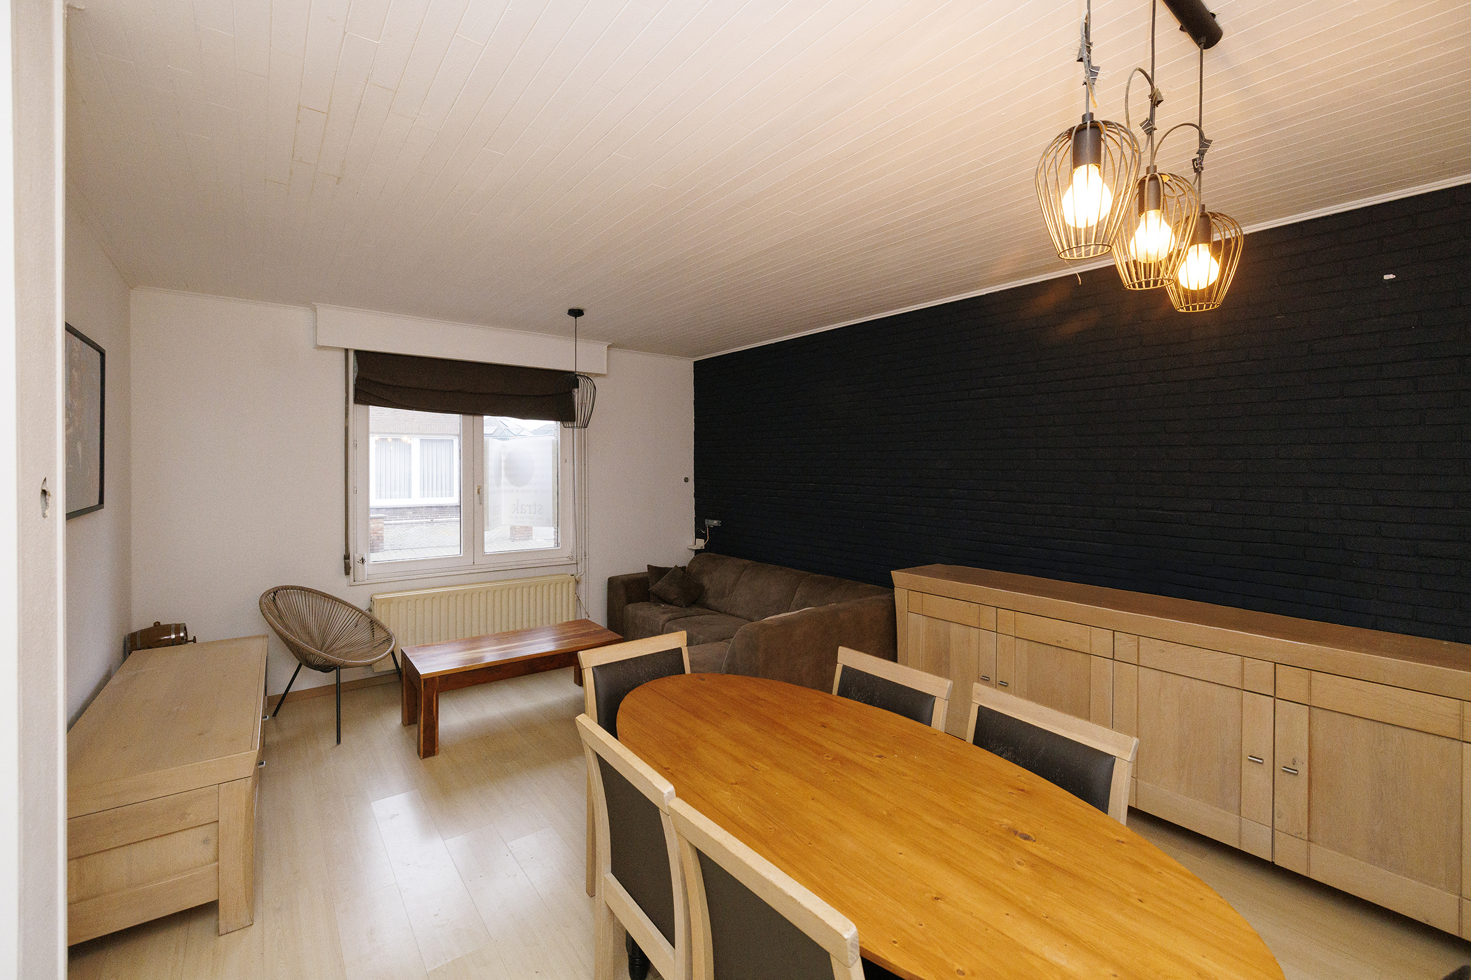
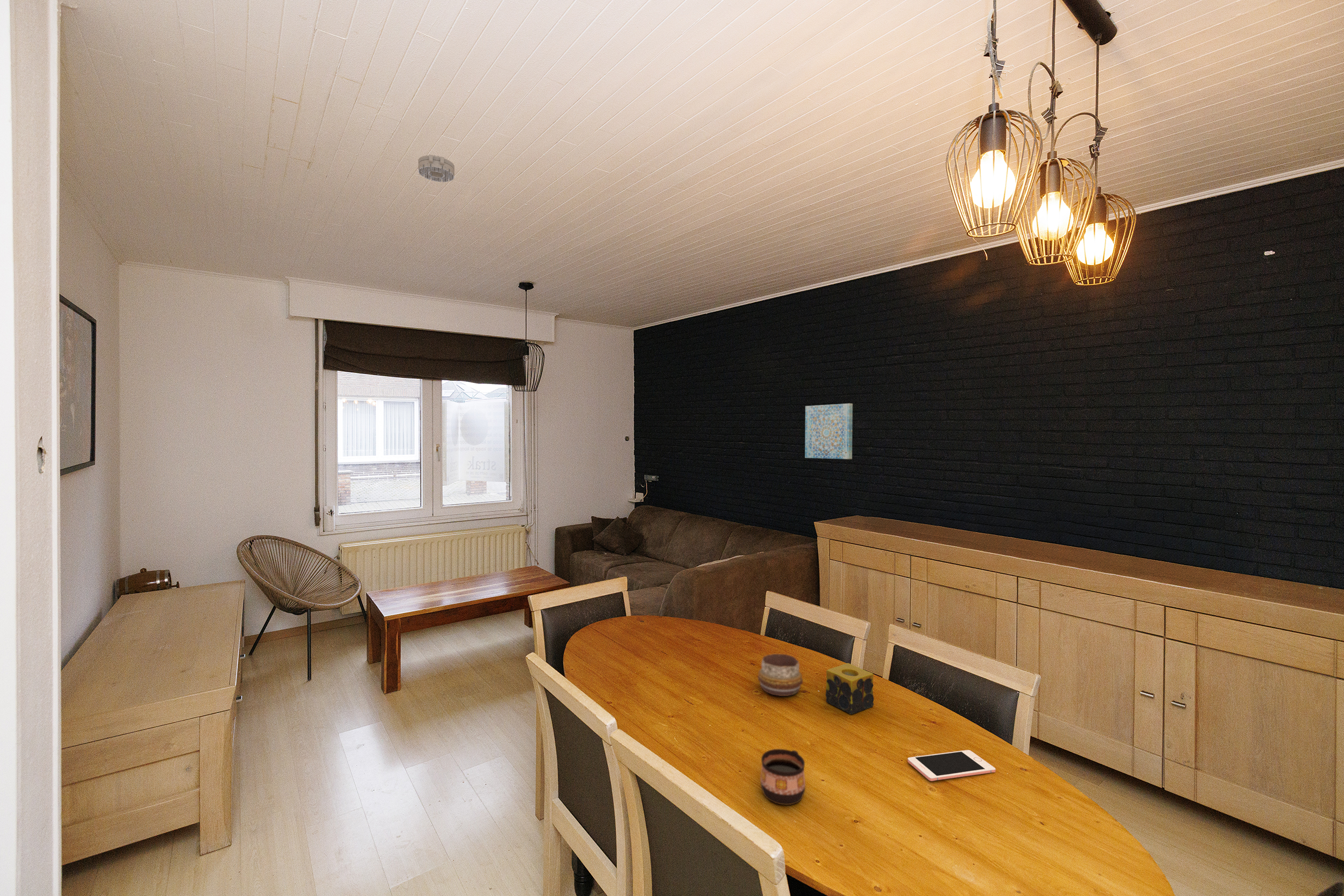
+ candle [825,663,874,715]
+ cup [760,748,806,806]
+ decorative bowl [758,653,803,697]
+ cell phone [907,750,996,782]
+ wall art [804,403,853,460]
+ smoke detector [418,154,455,183]
